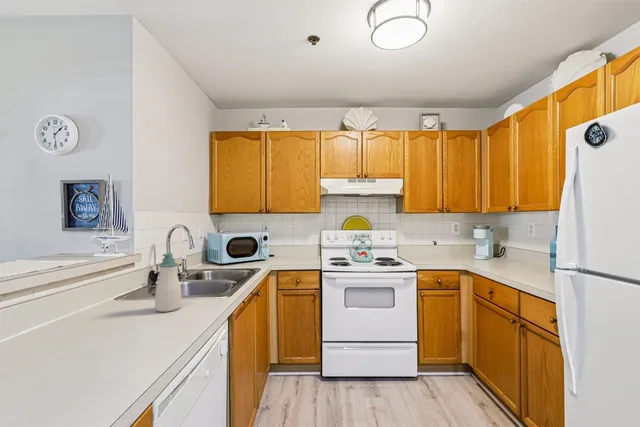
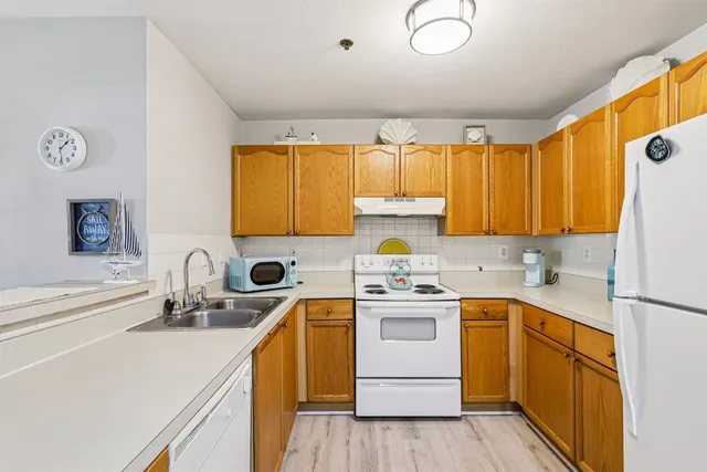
- soap bottle [154,252,182,313]
